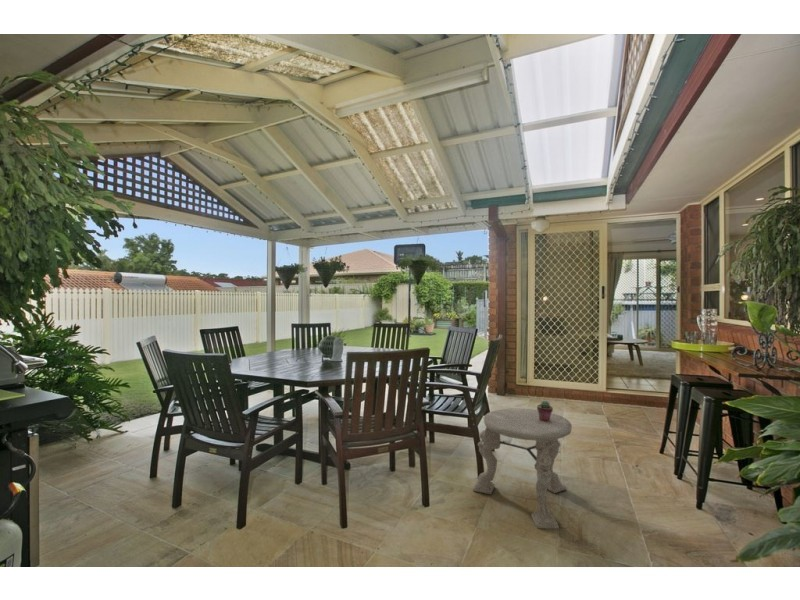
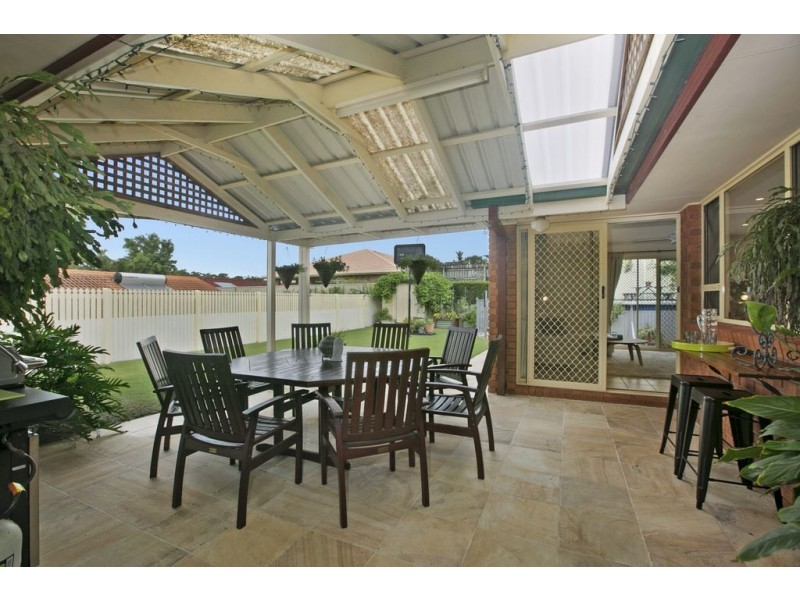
- potted succulent [536,400,554,422]
- side table [472,407,573,530]
